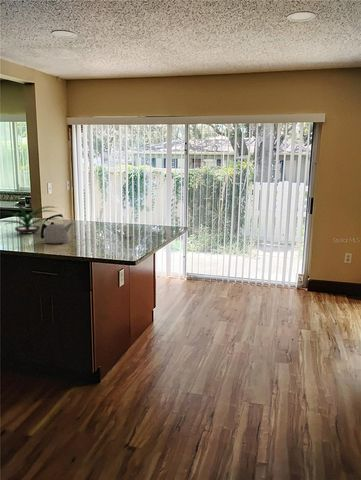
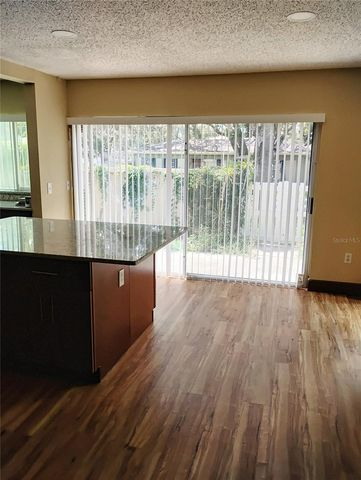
- kettle [40,213,74,245]
- plant [0,204,62,235]
